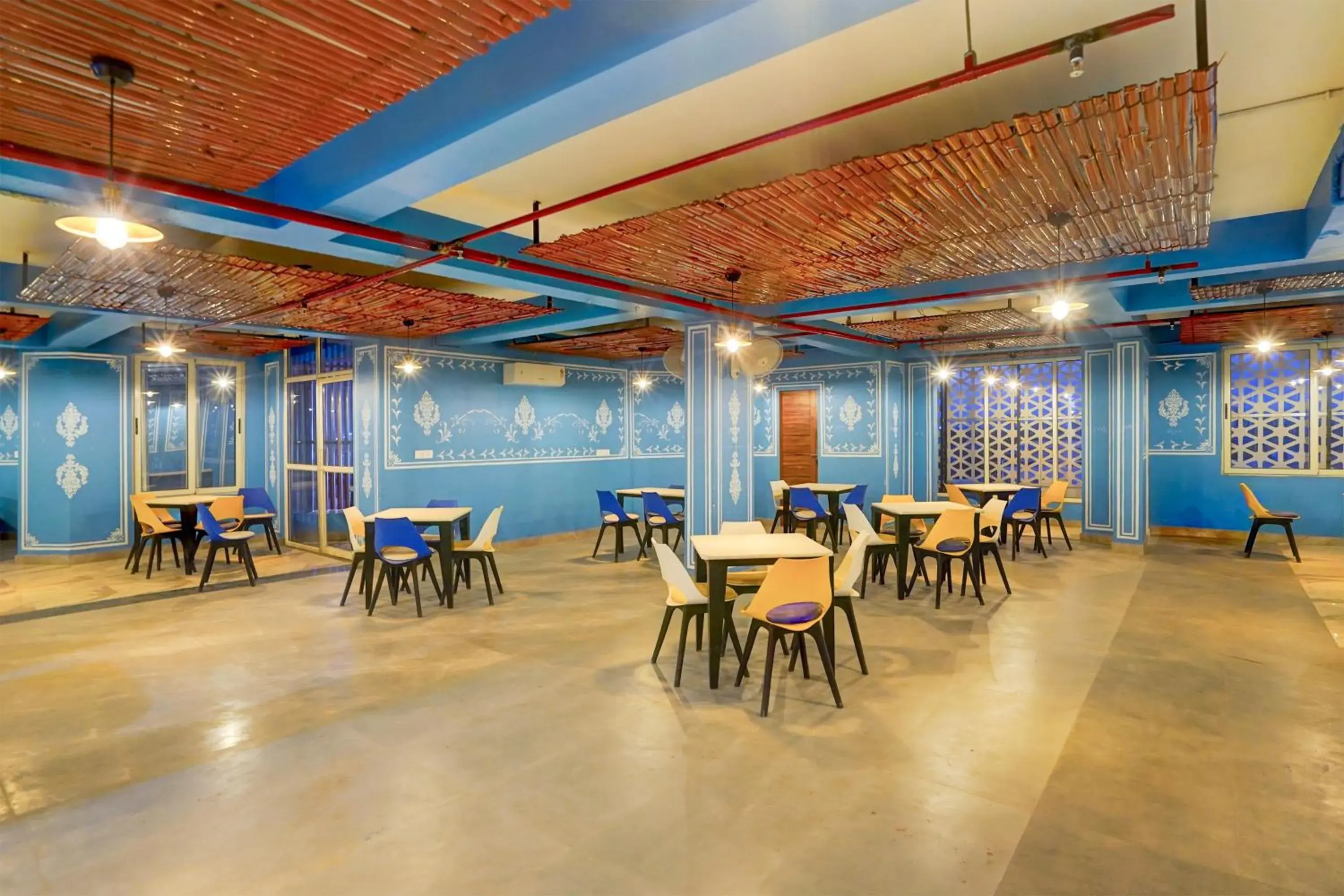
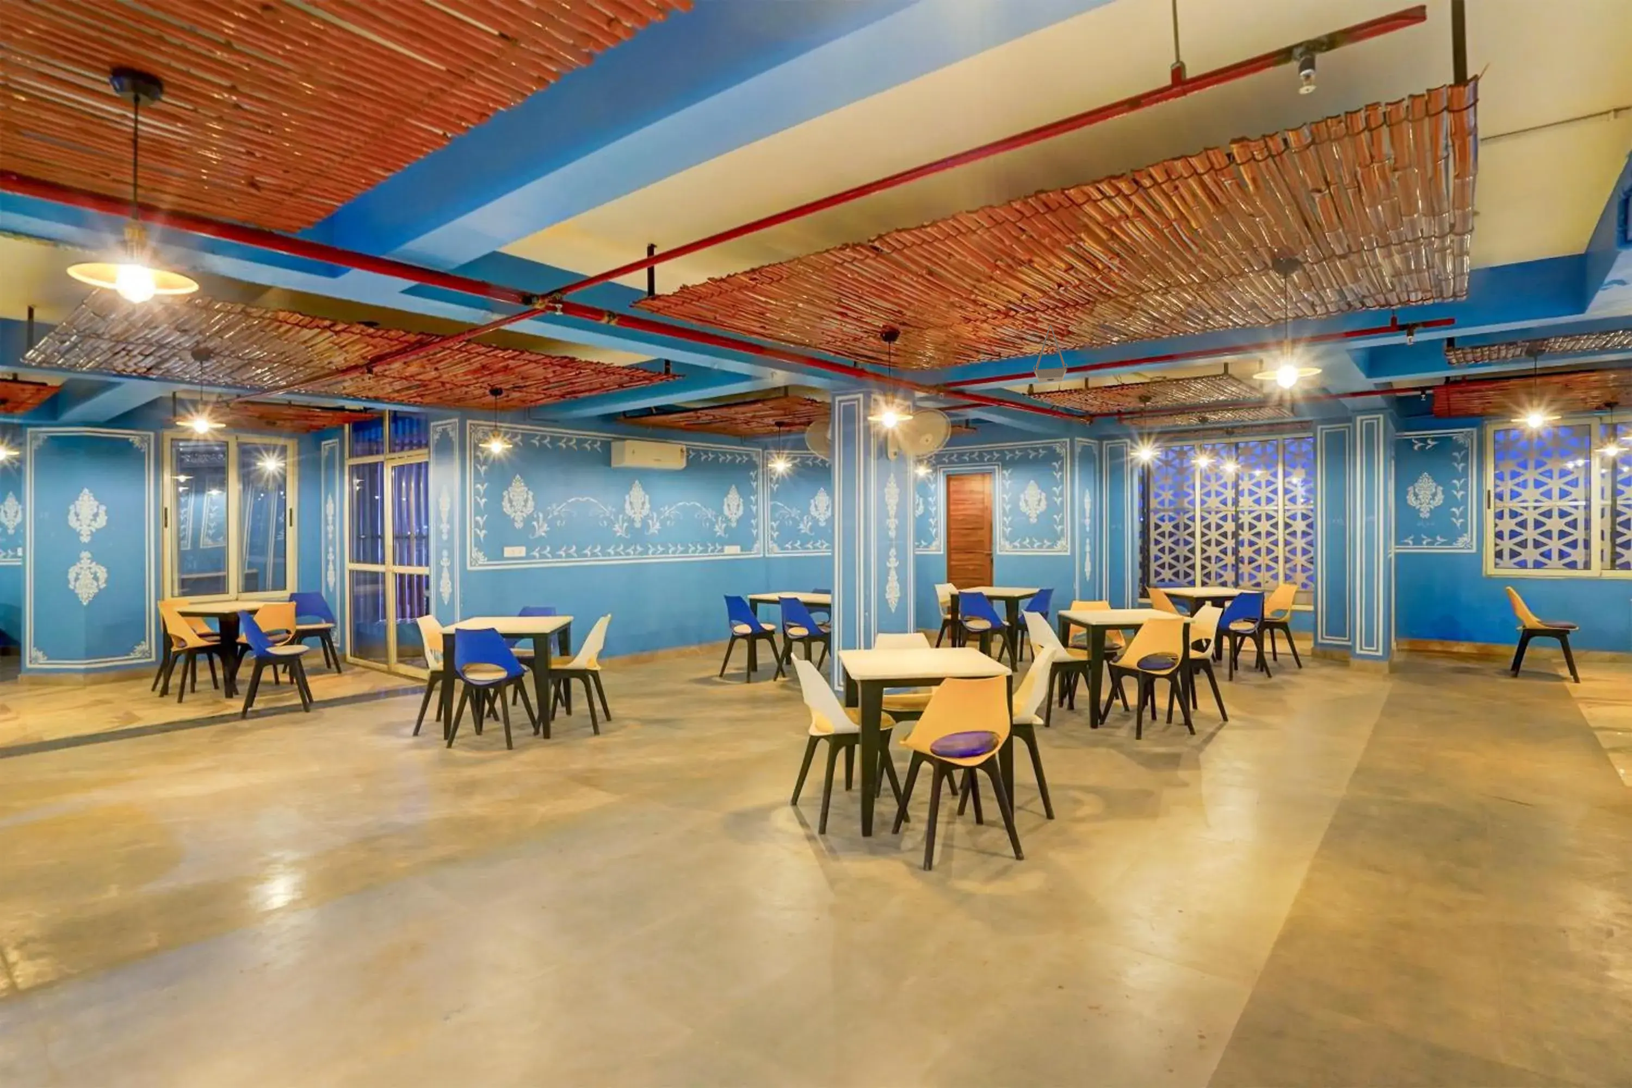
+ hanging planter [1032,324,1067,382]
